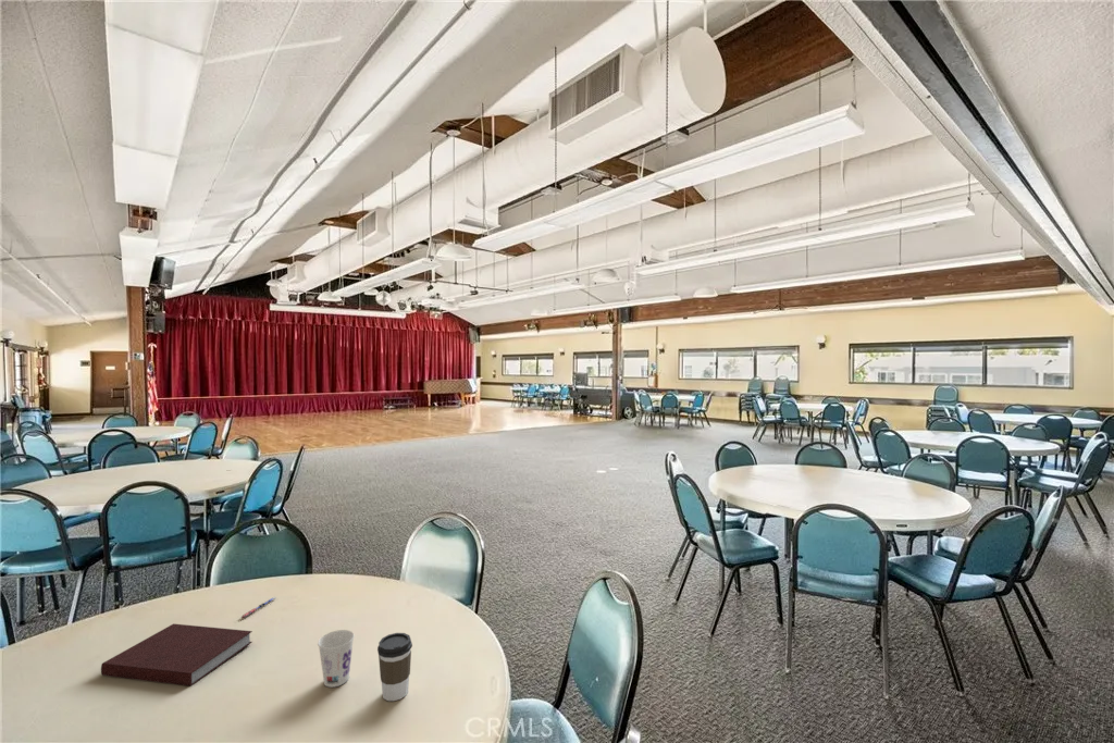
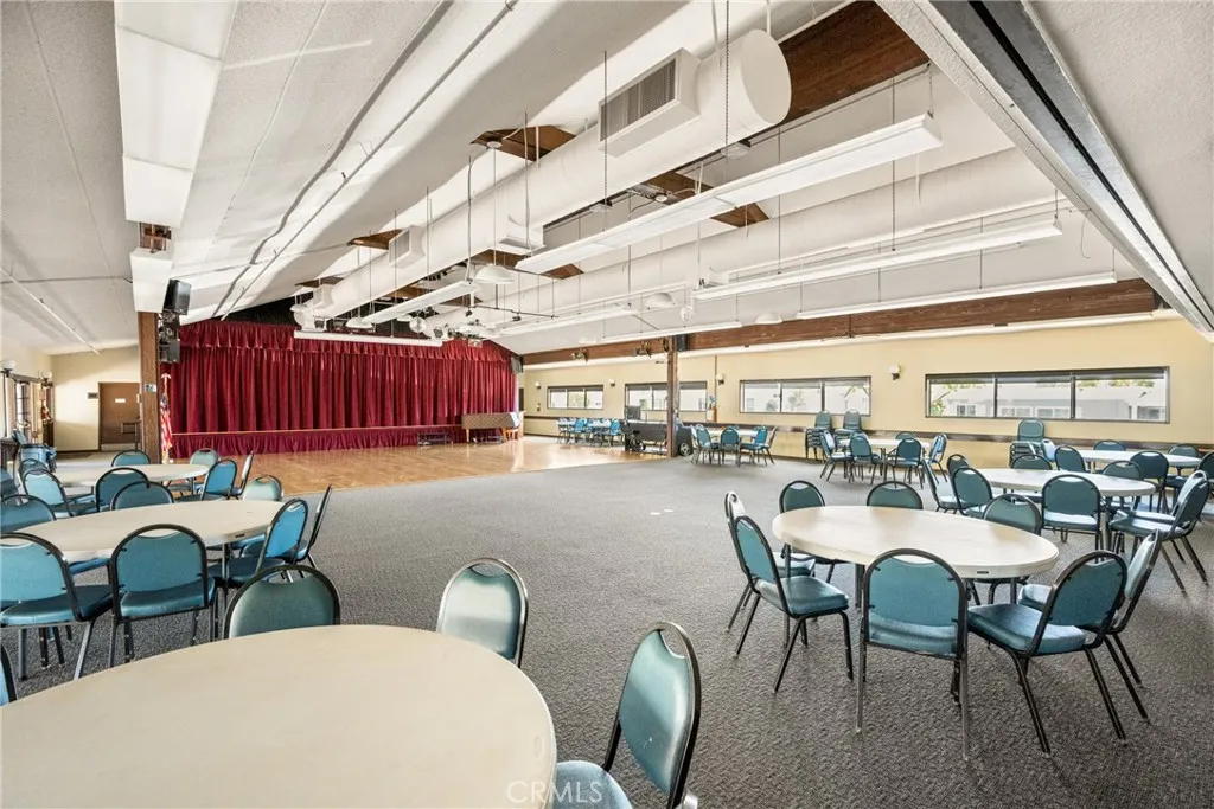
- notebook [100,623,253,688]
- coffee cup [376,632,413,702]
- pen [240,596,276,619]
- cup [317,629,356,689]
